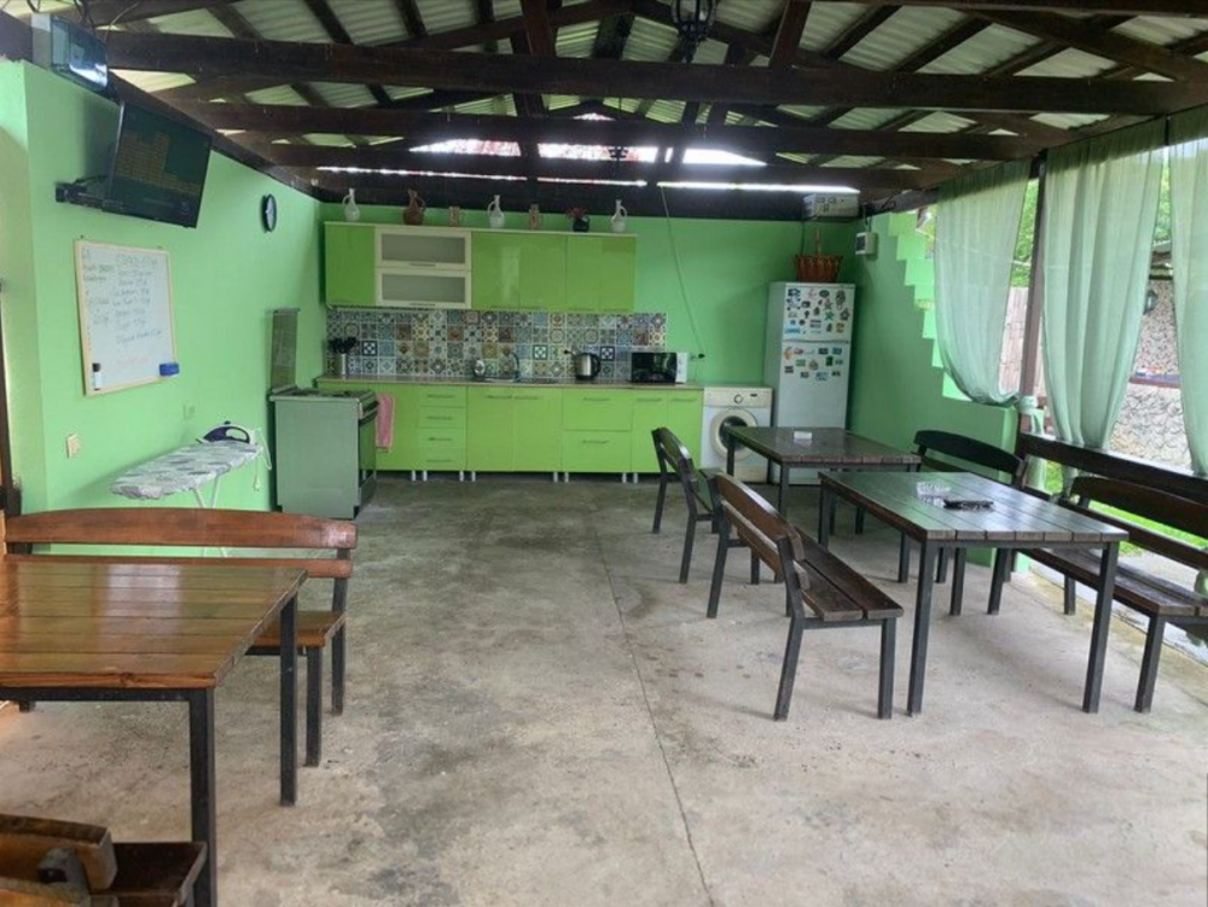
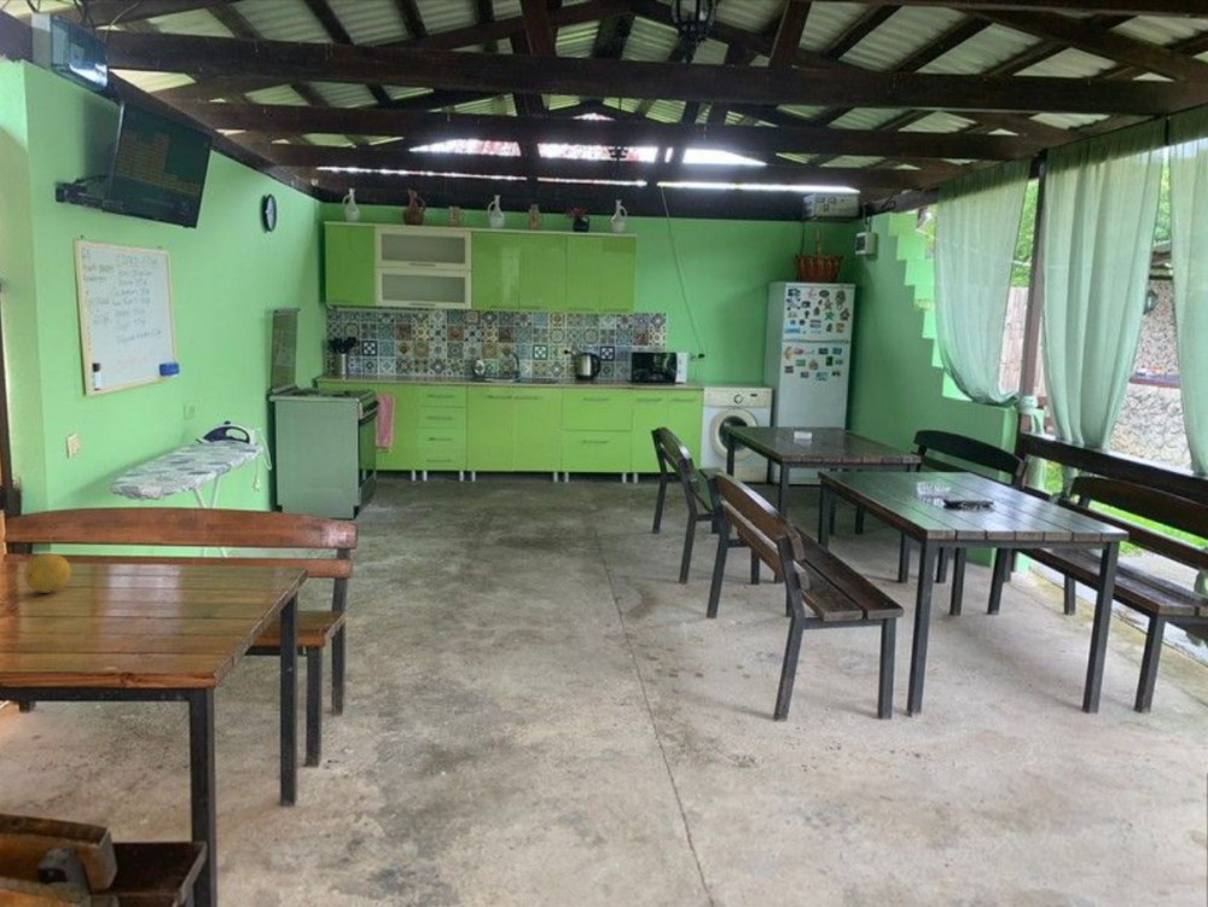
+ fruit [23,552,71,594]
